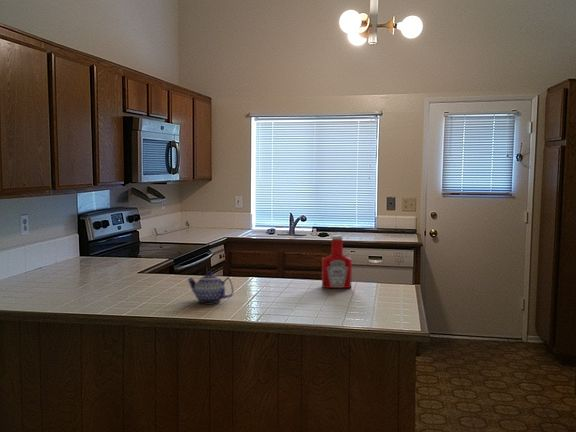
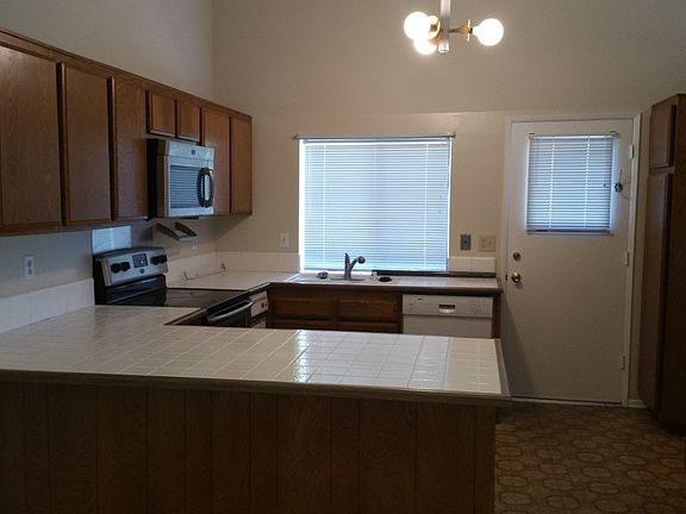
- soap bottle [321,234,353,289]
- teapot [187,270,234,304]
